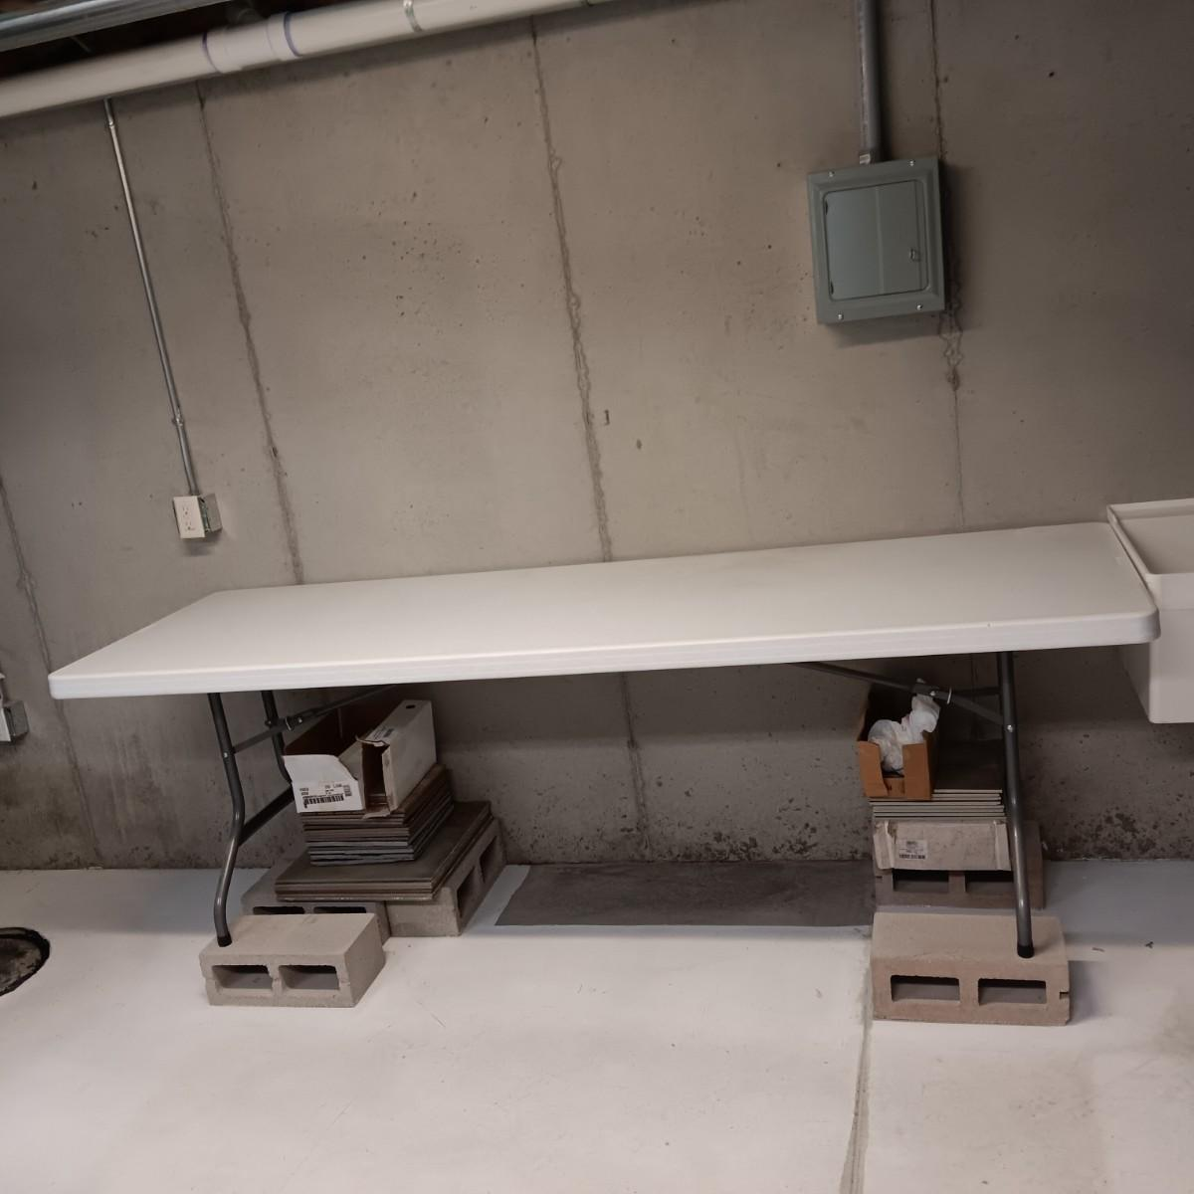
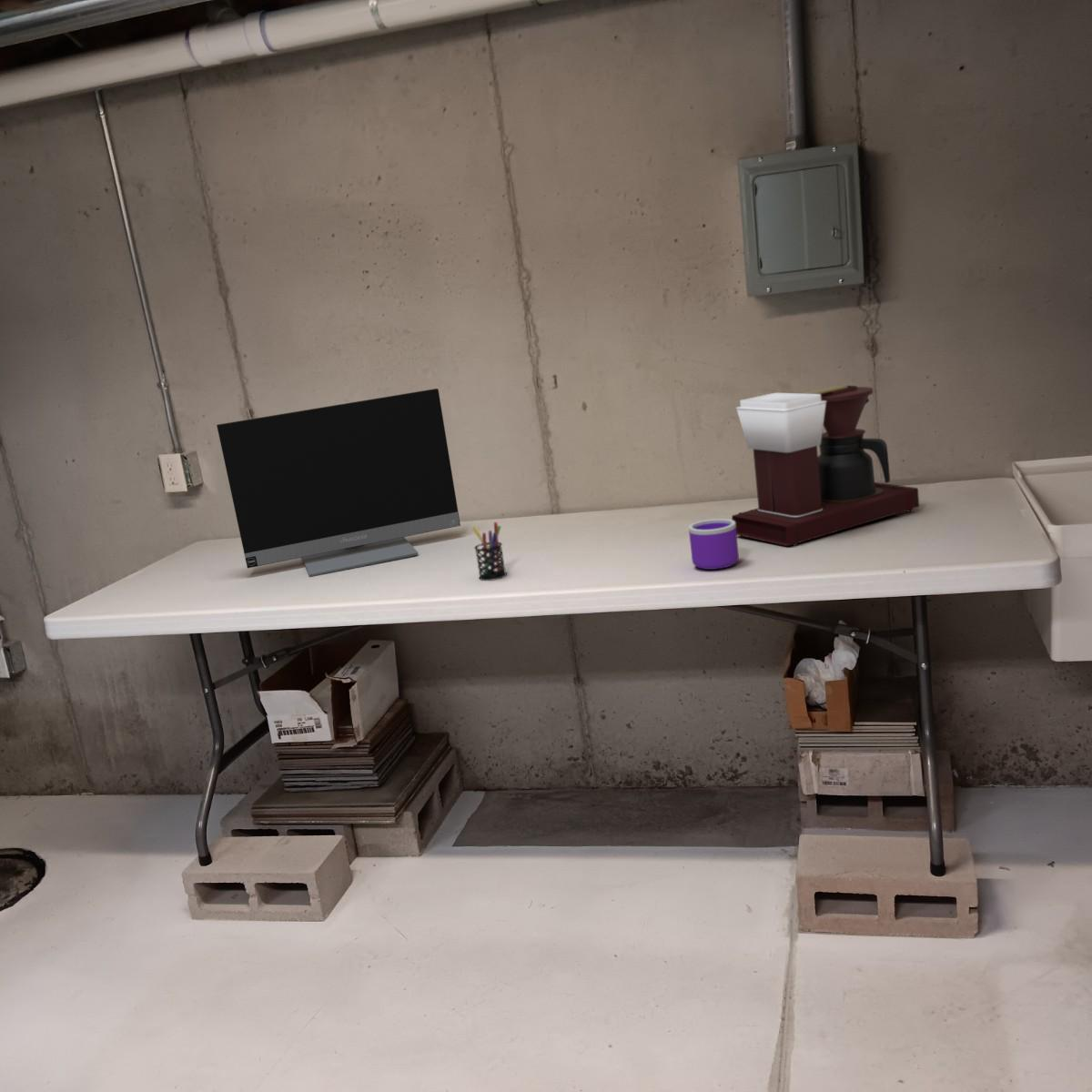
+ pen holder [471,521,508,581]
+ coffee maker [731,384,920,547]
+ monitor [216,388,461,578]
+ mug [688,518,740,571]
